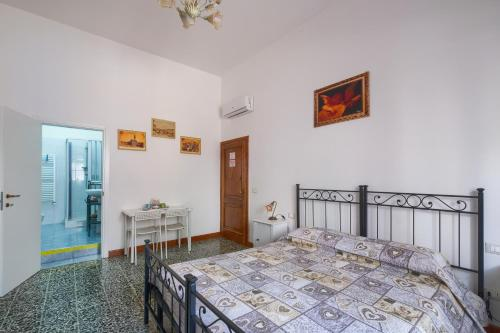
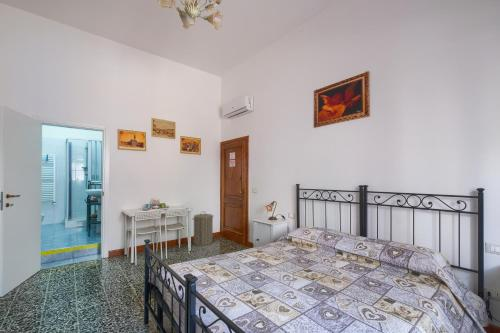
+ laundry hamper [191,210,215,247]
